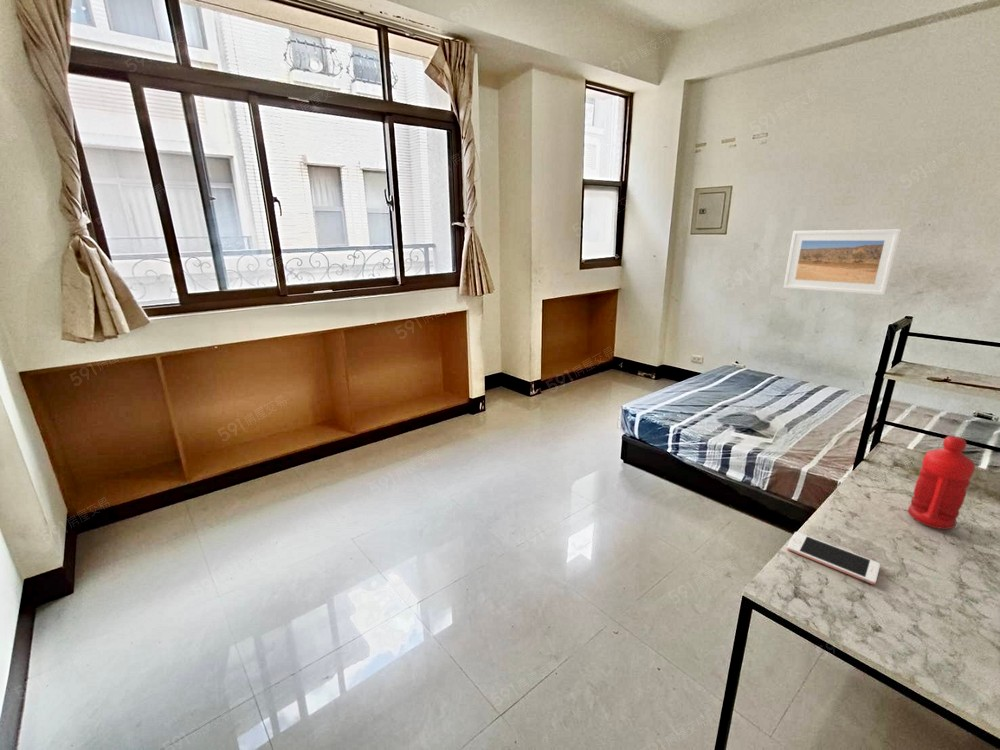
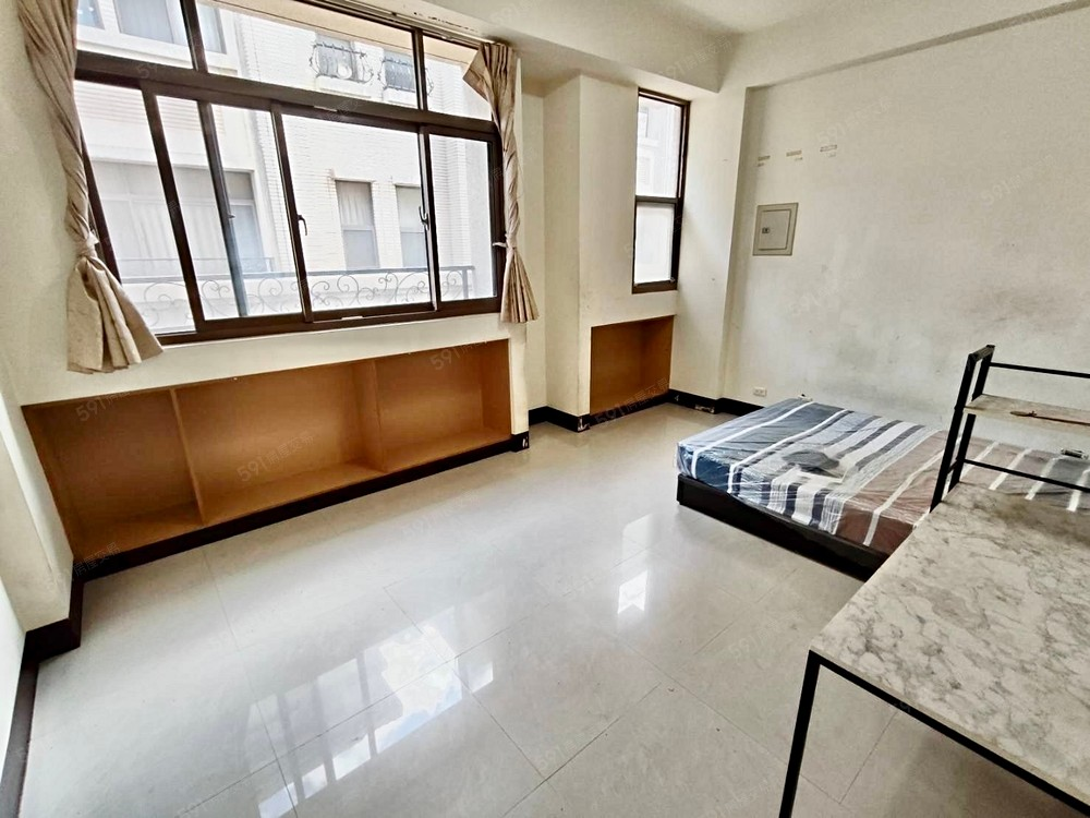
- water bottle [907,435,976,530]
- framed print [783,229,902,296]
- cell phone [786,531,881,586]
